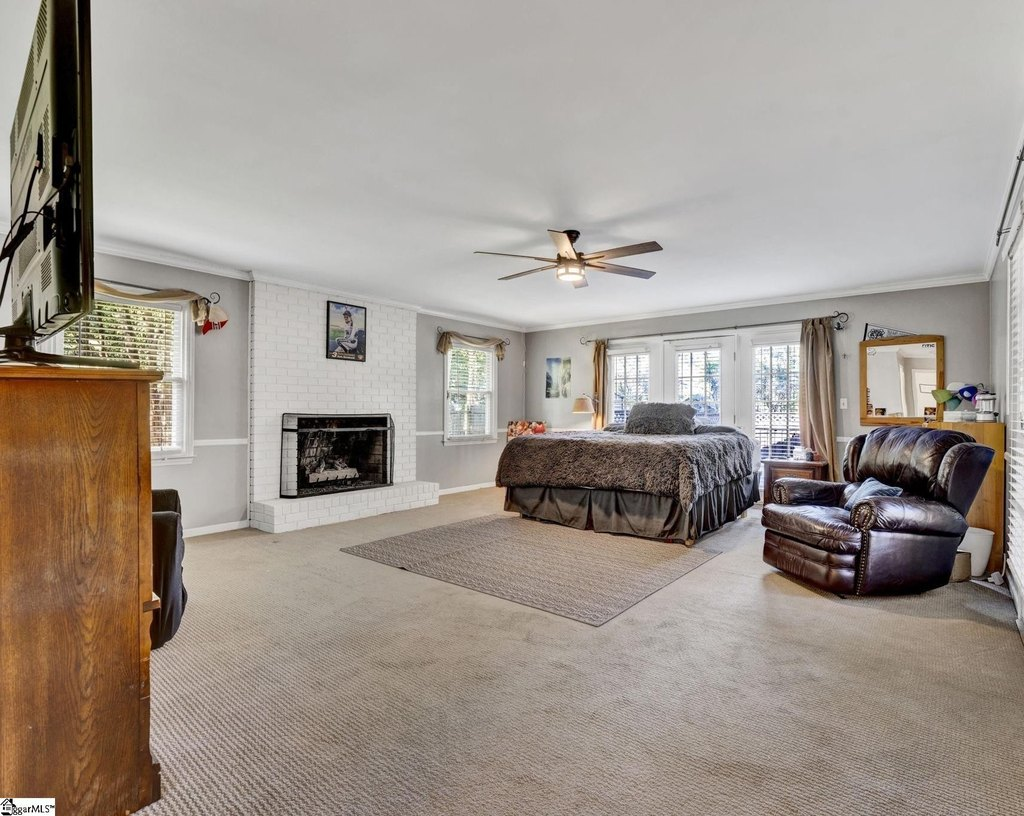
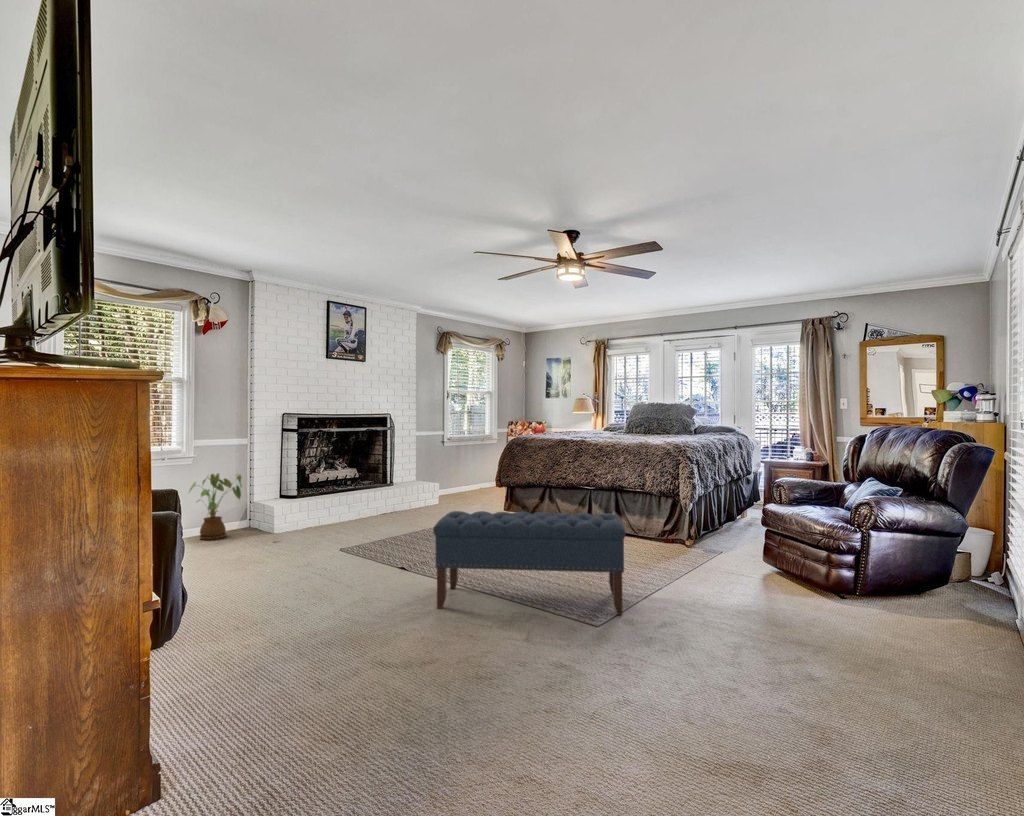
+ house plant [187,472,243,541]
+ bench [432,510,627,616]
